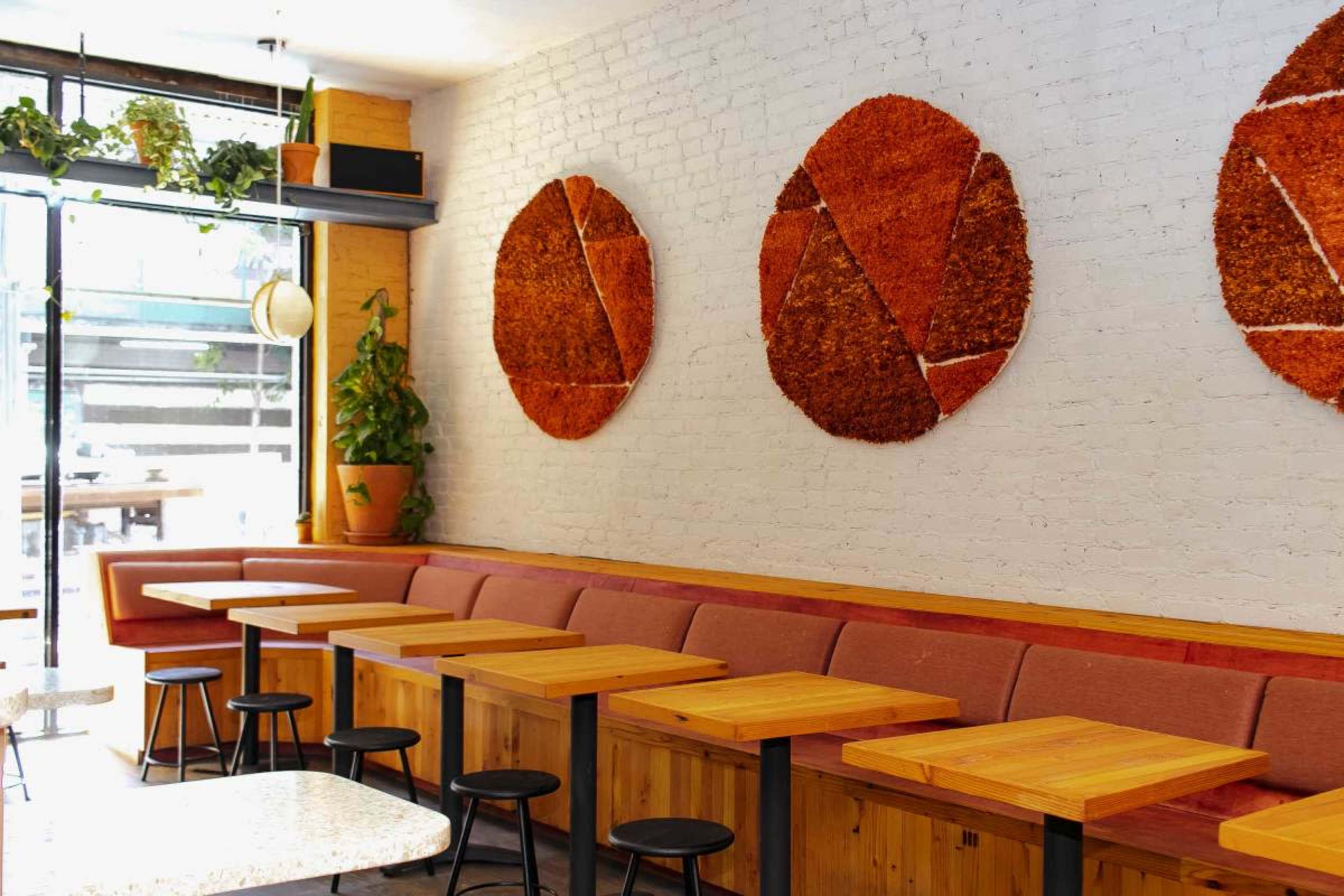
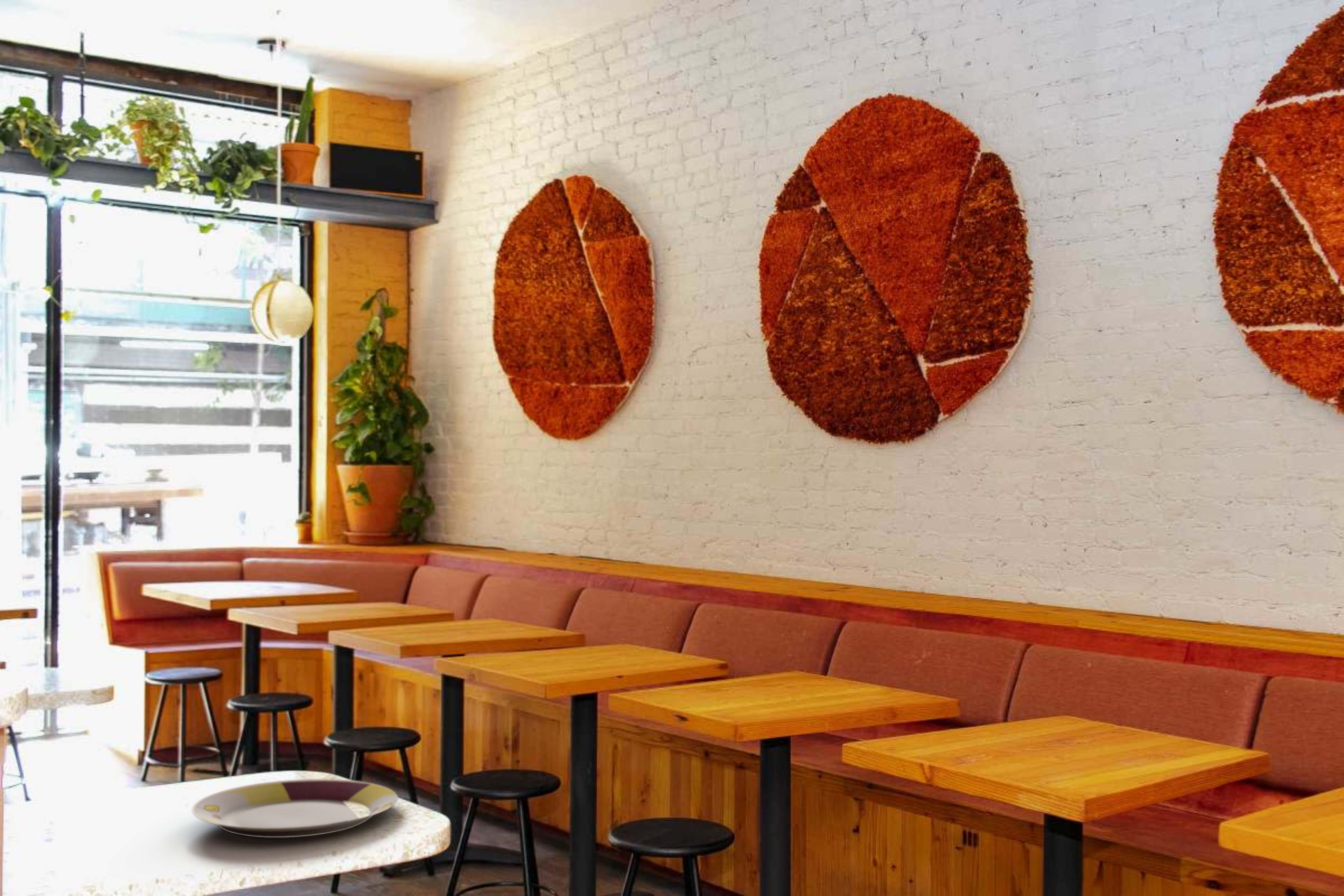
+ plate [191,779,398,838]
